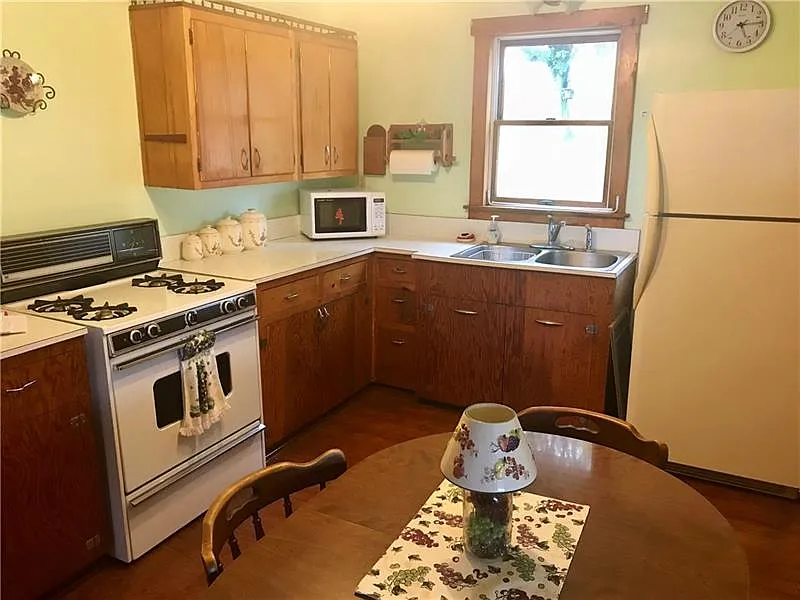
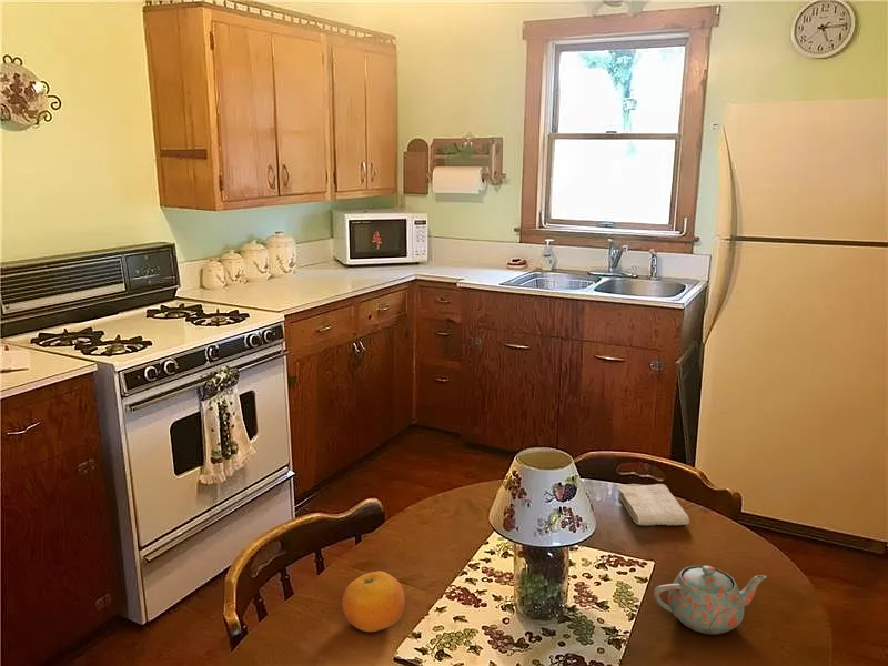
+ teapot [653,564,768,635]
+ fruit [341,569,406,633]
+ washcloth [617,483,690,526]
